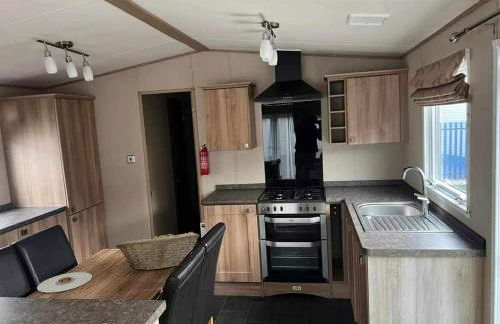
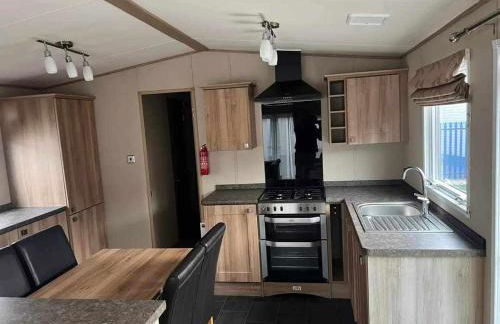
- fruit basket [115,231,200,271]
- plate [36,271,93,293]
